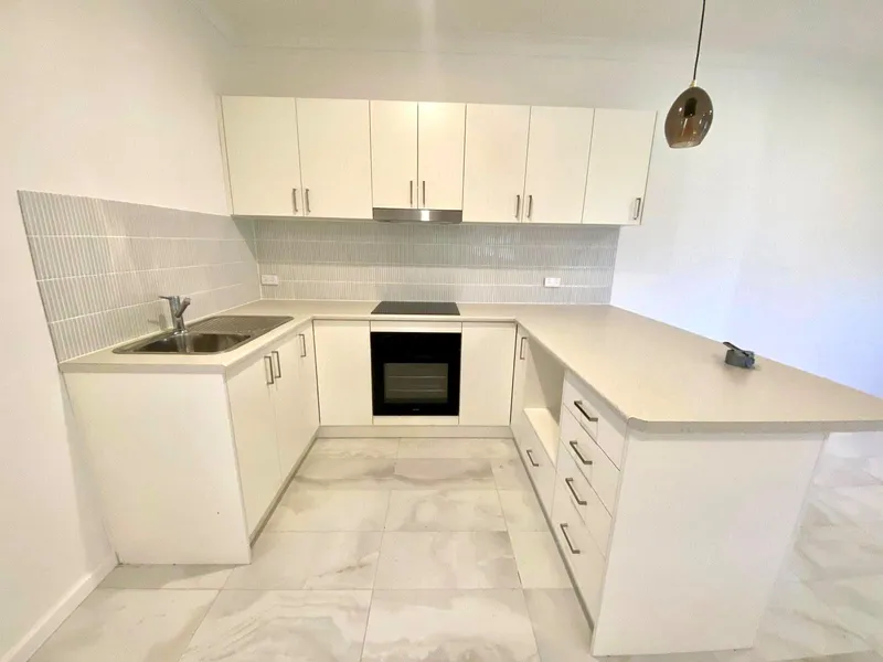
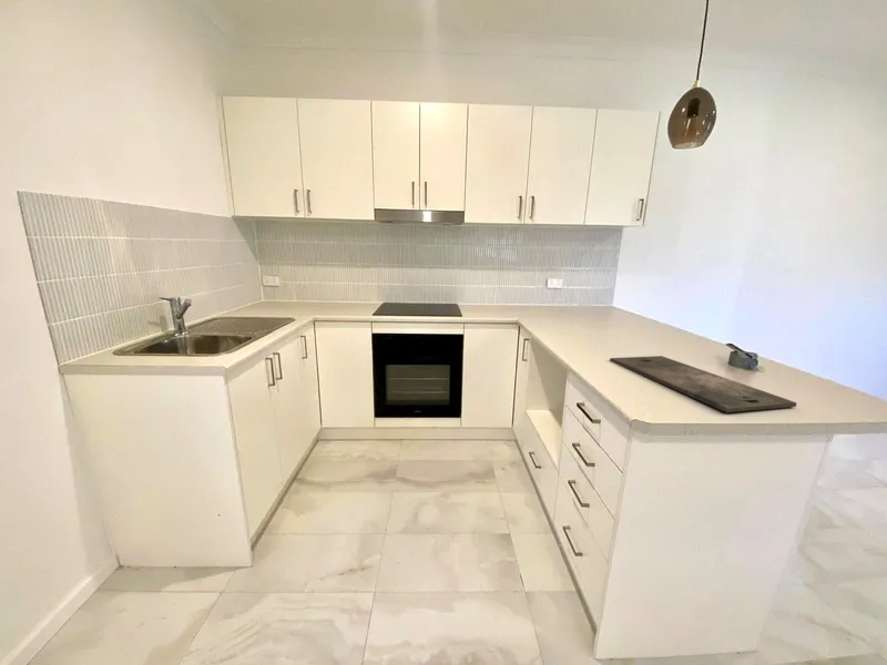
+ cutting board [609,355,797,413]
